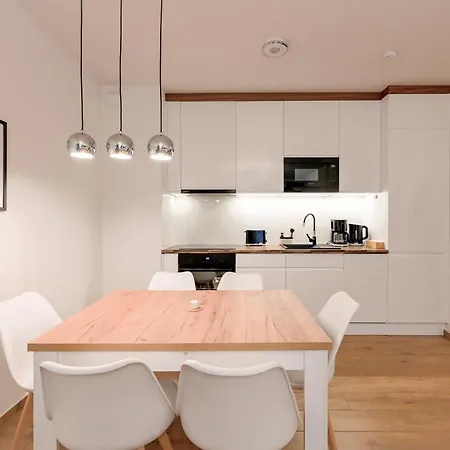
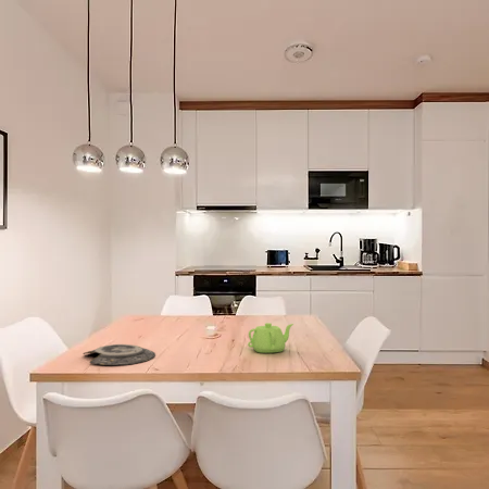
+ plate [83,343,156,366]
+ teapot [247,322,294,354]
